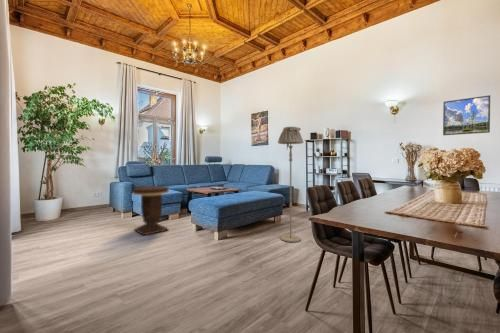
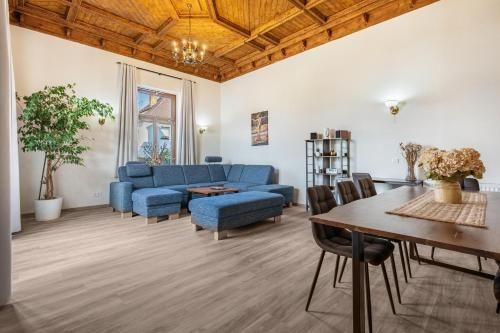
- floor lamp [277,126,304,243]
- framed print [442,94,491,136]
- side table [132,185,170,236]
